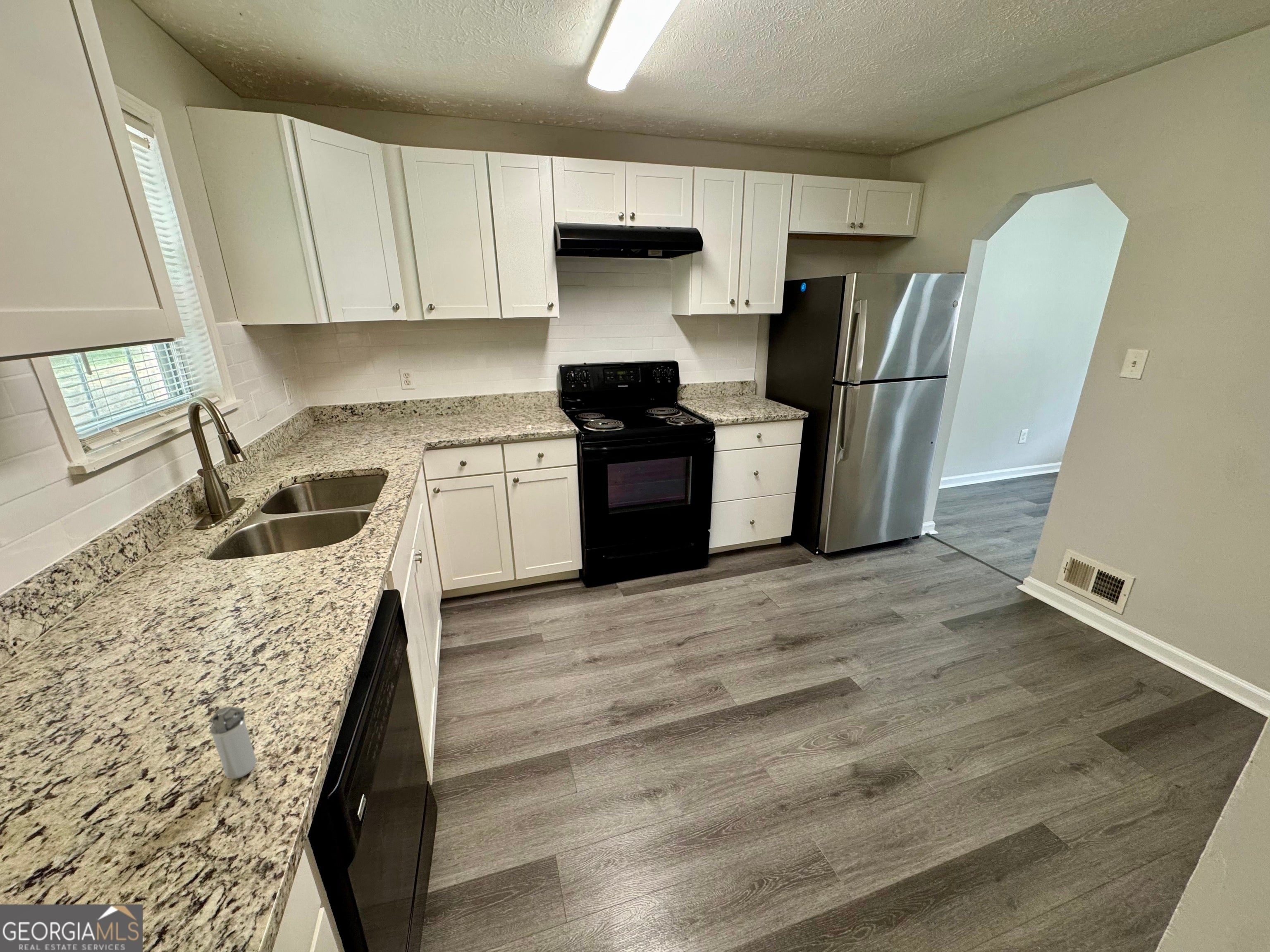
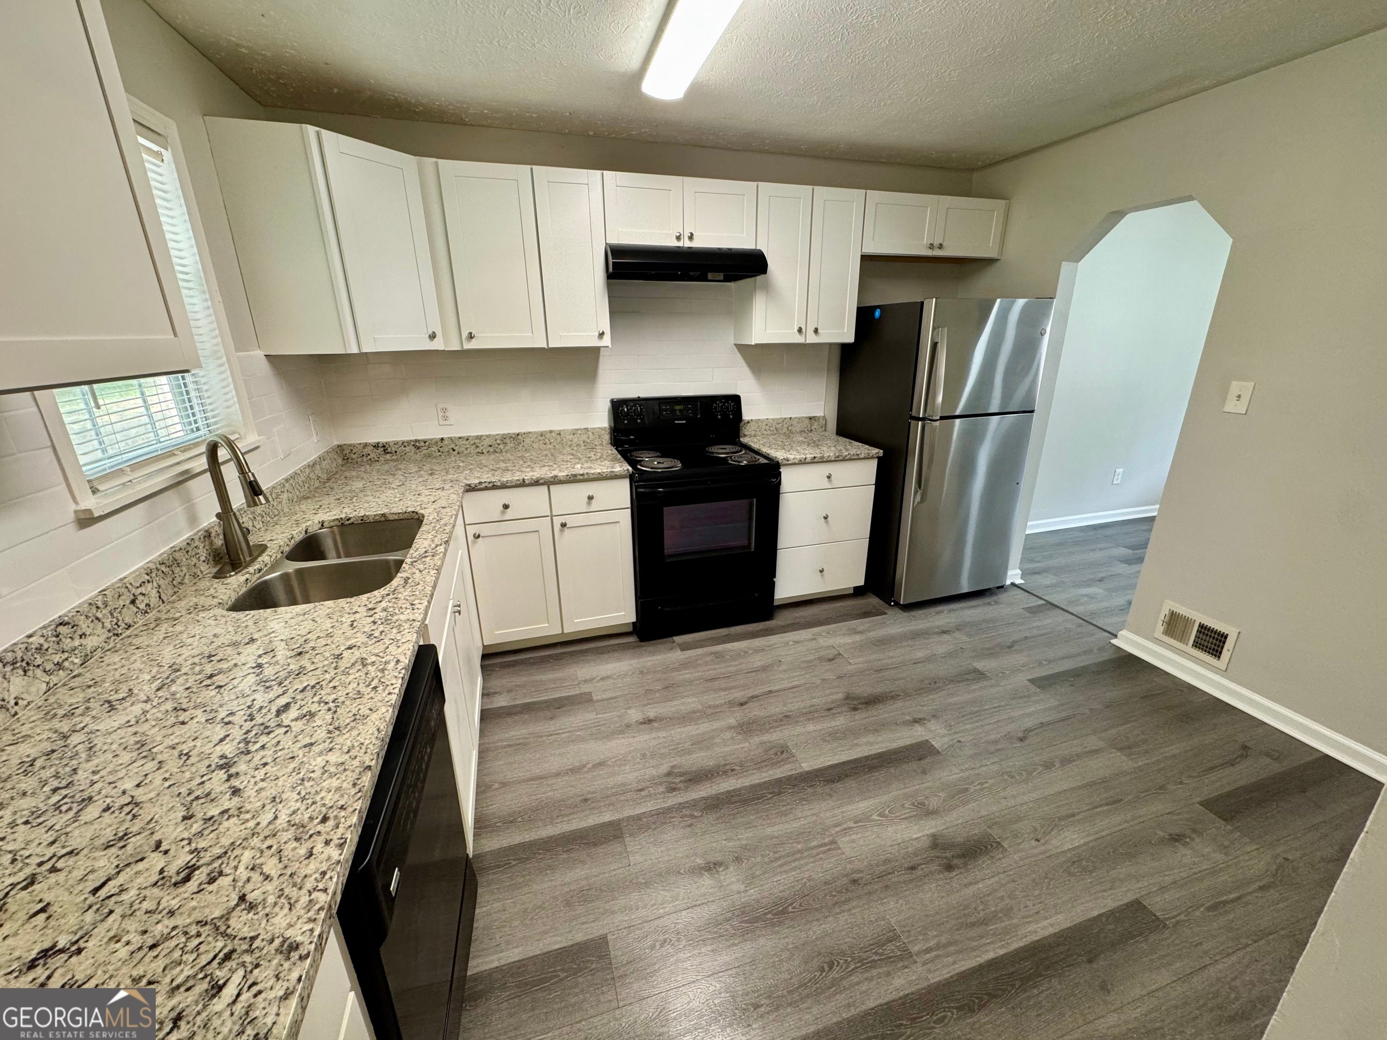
- shaker [210,706,257,779]
